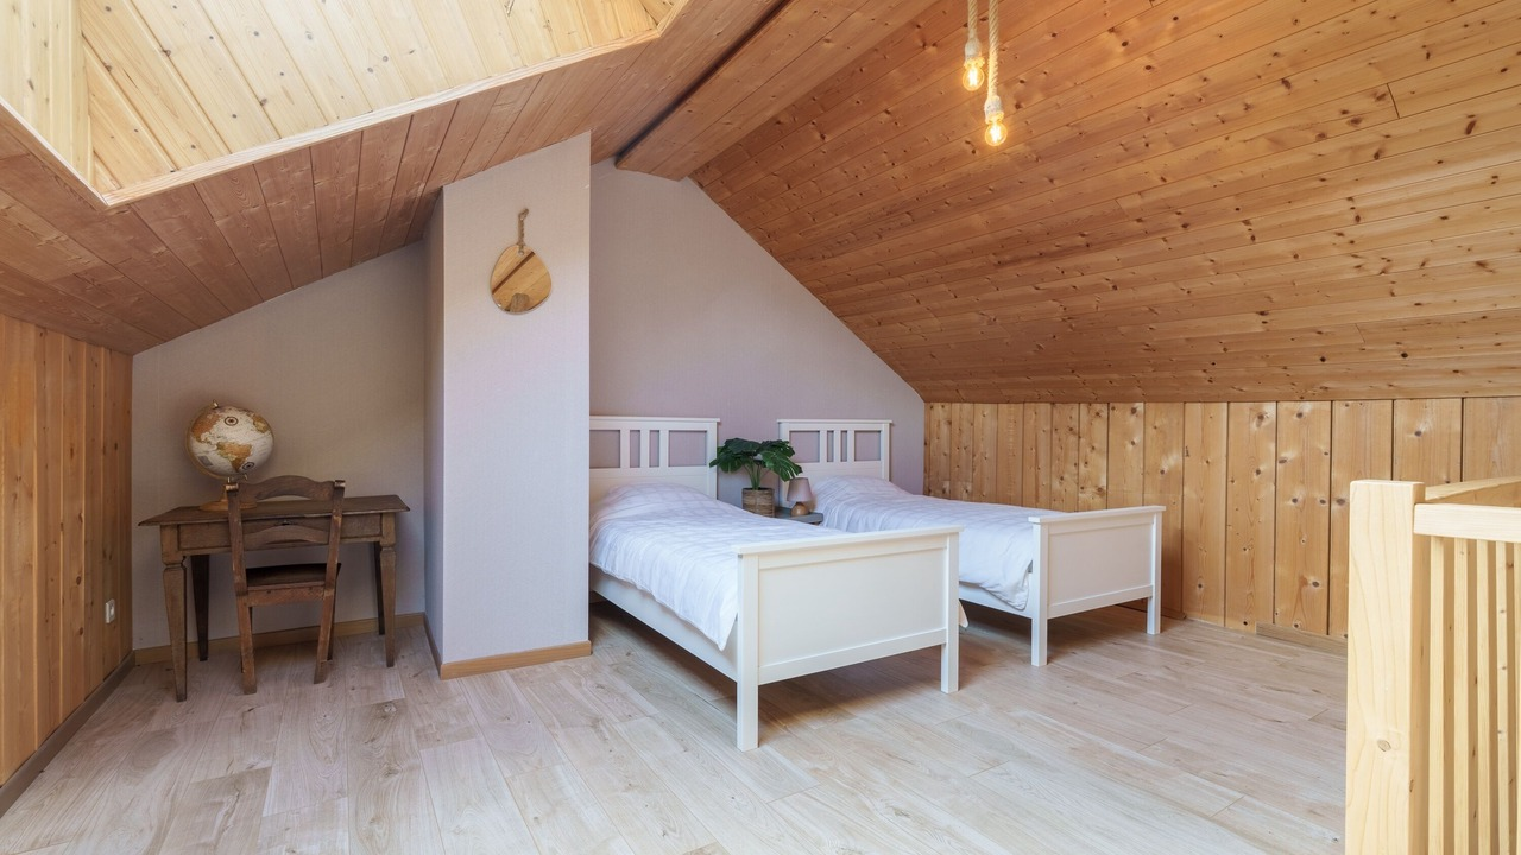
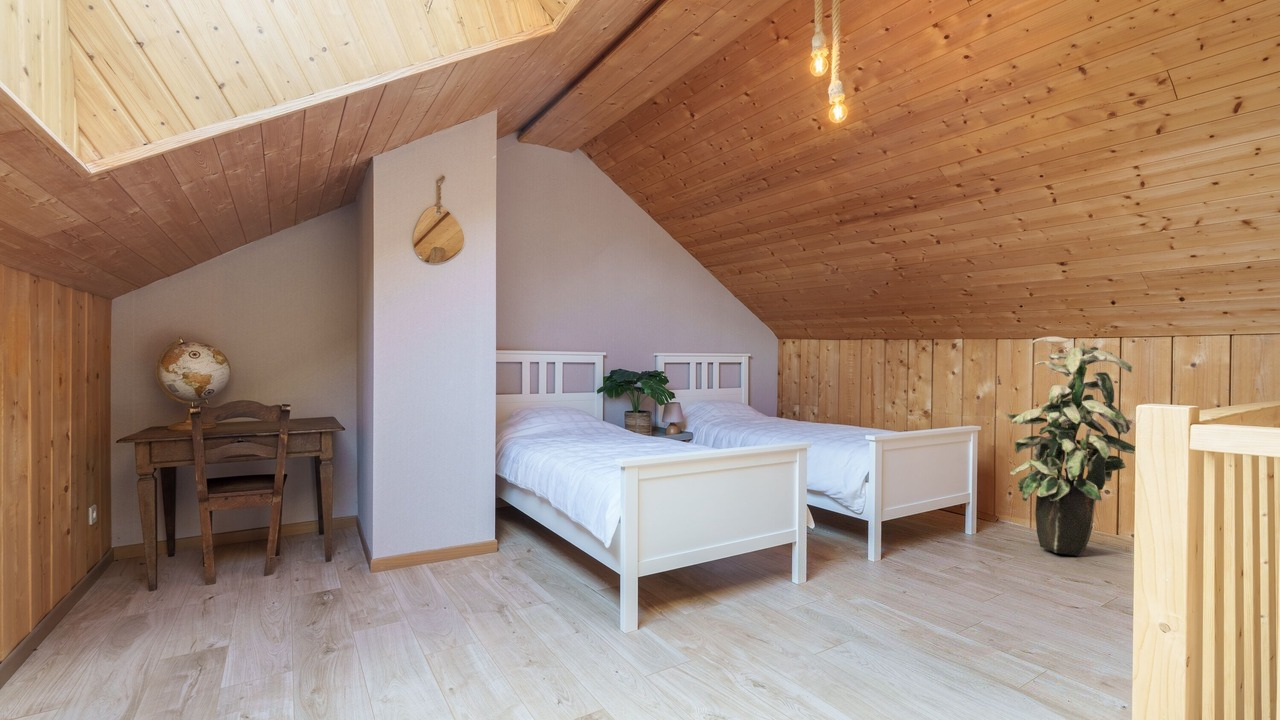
+ indoor plant [1004,336,1136,557]
